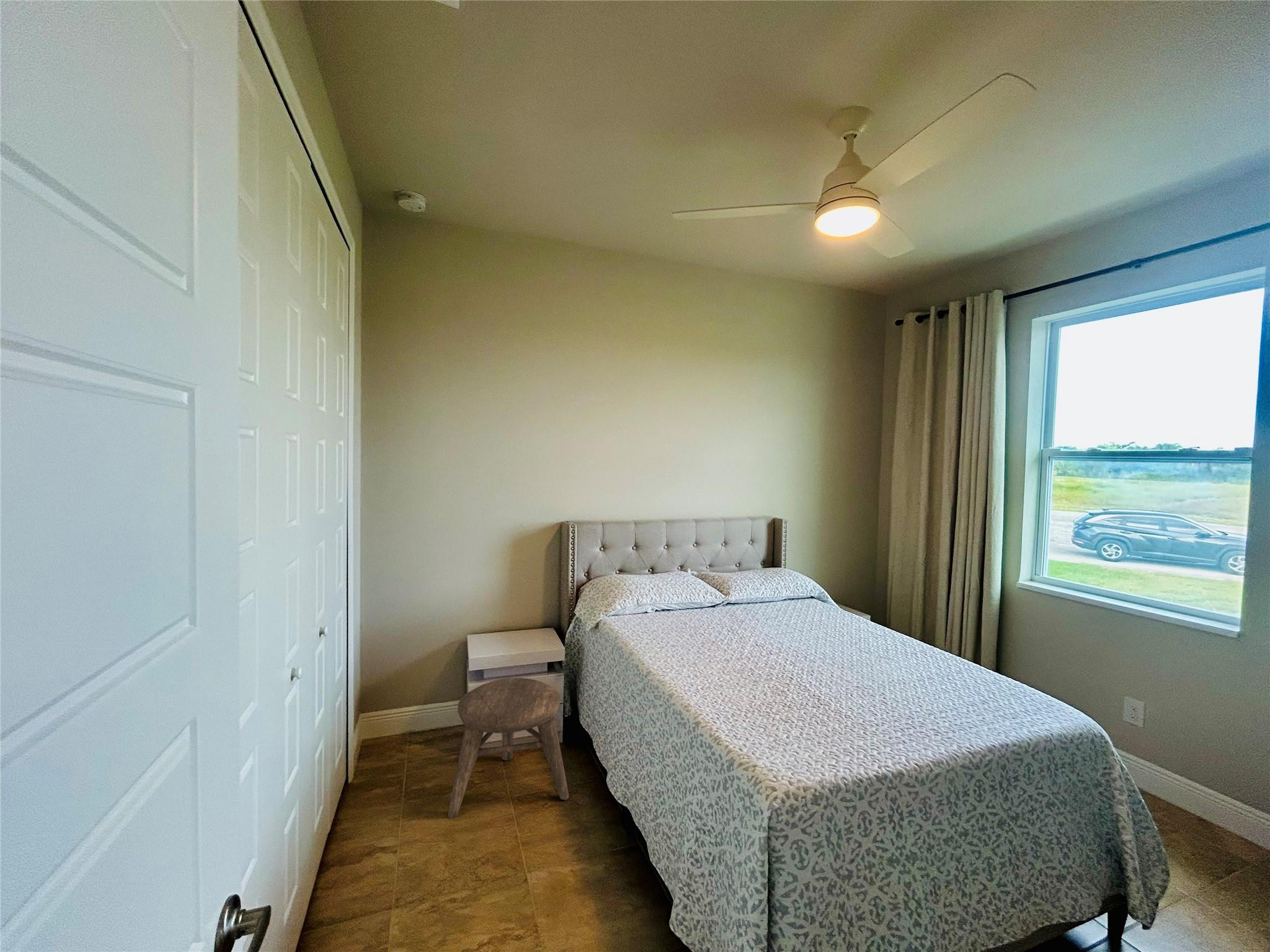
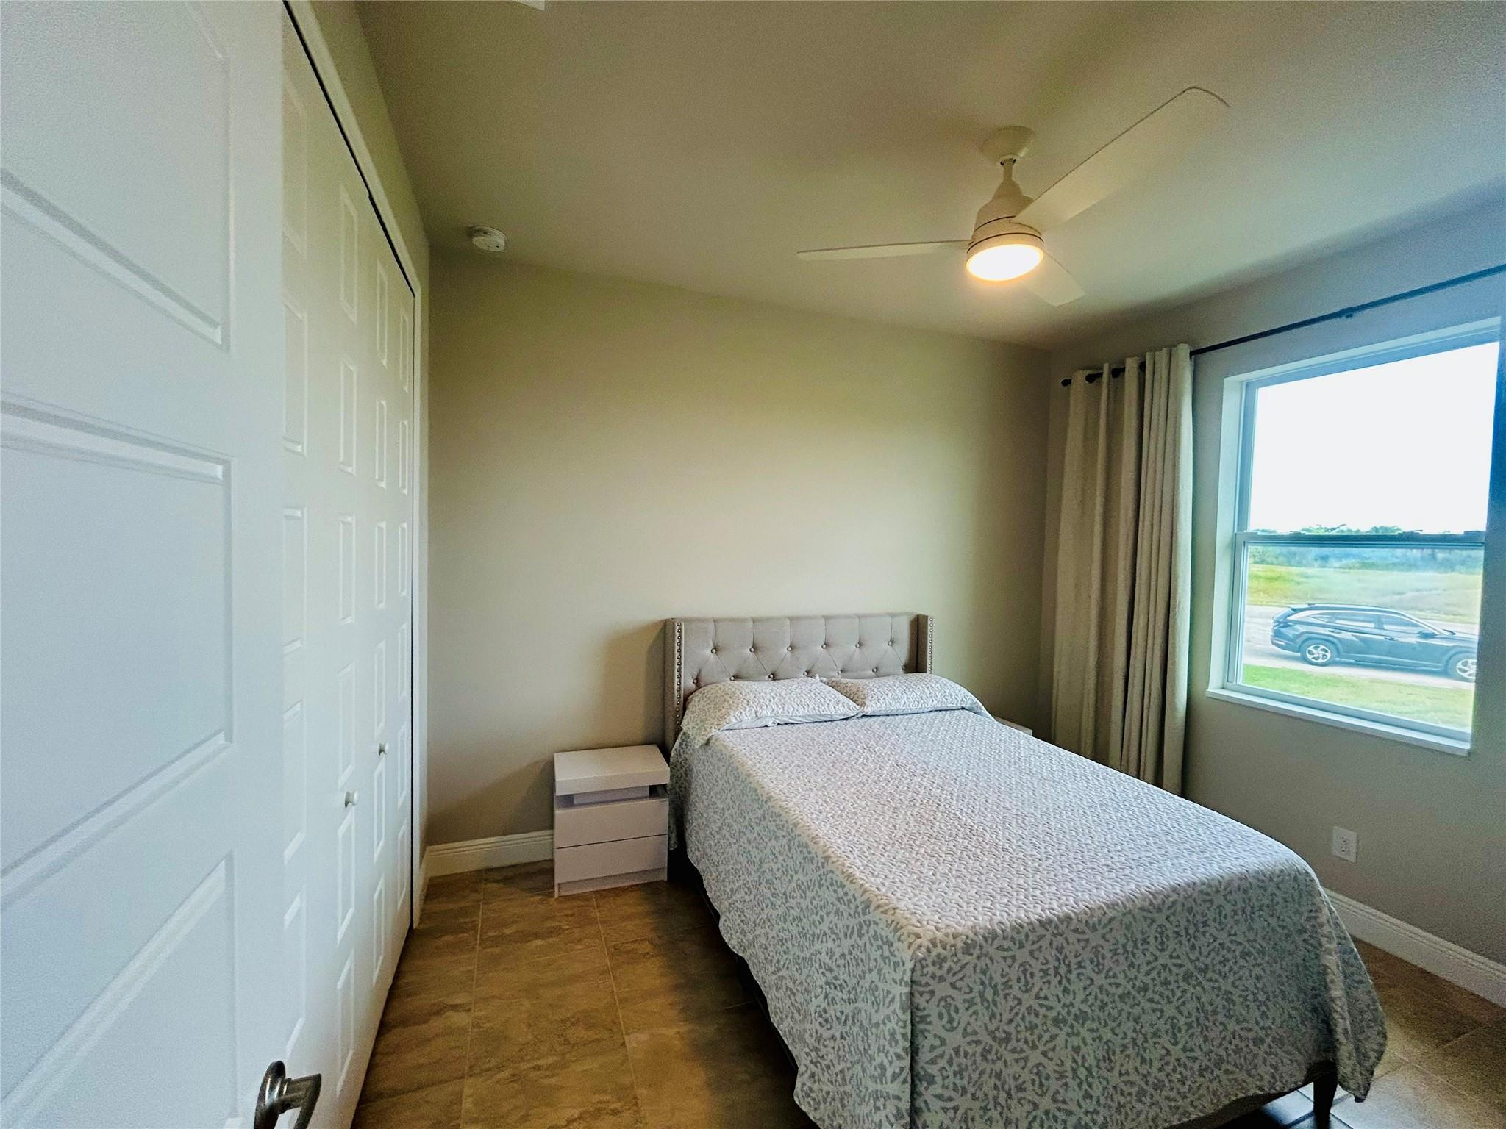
- stool [447,677,569,819]
